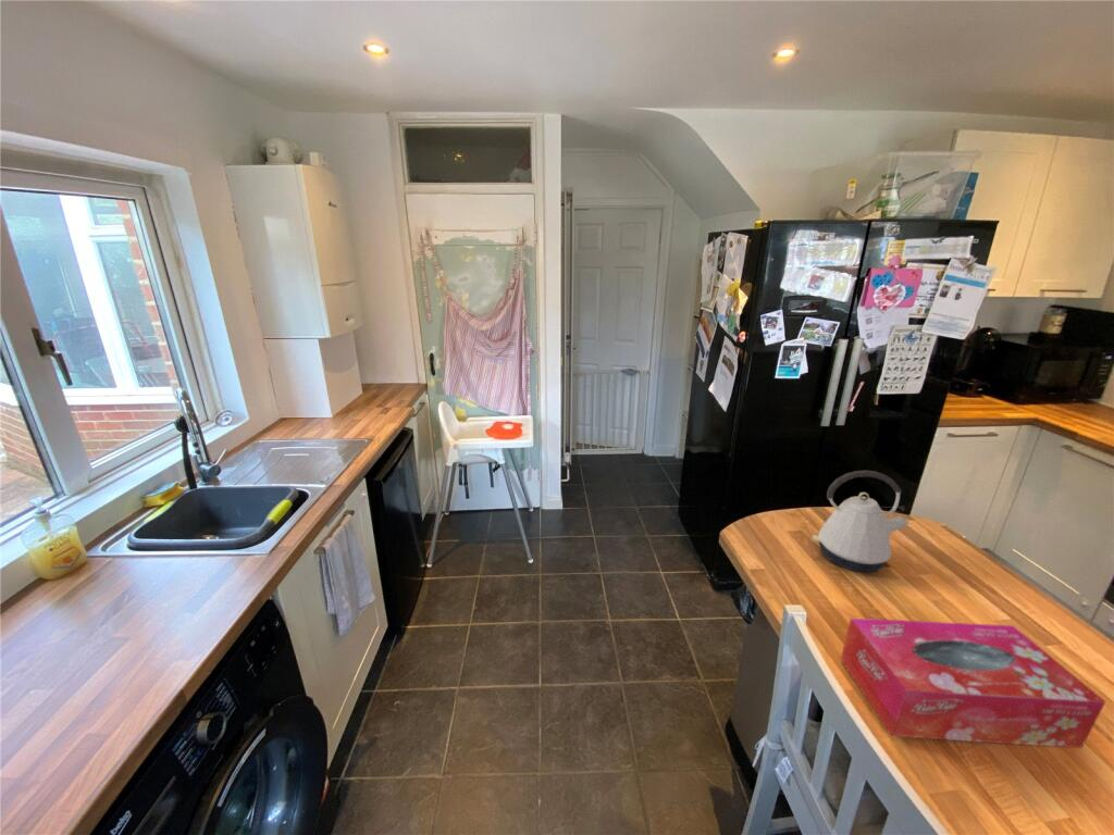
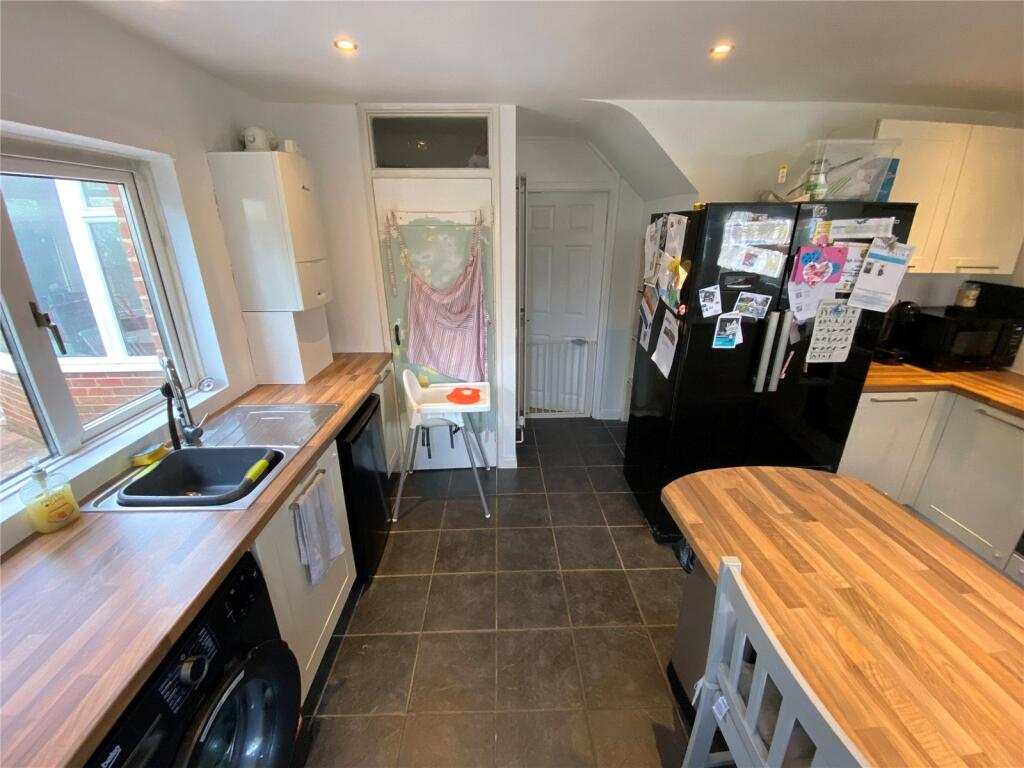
- kettle [812,470,911,573]
- tissue box [840,616,1106,749]
